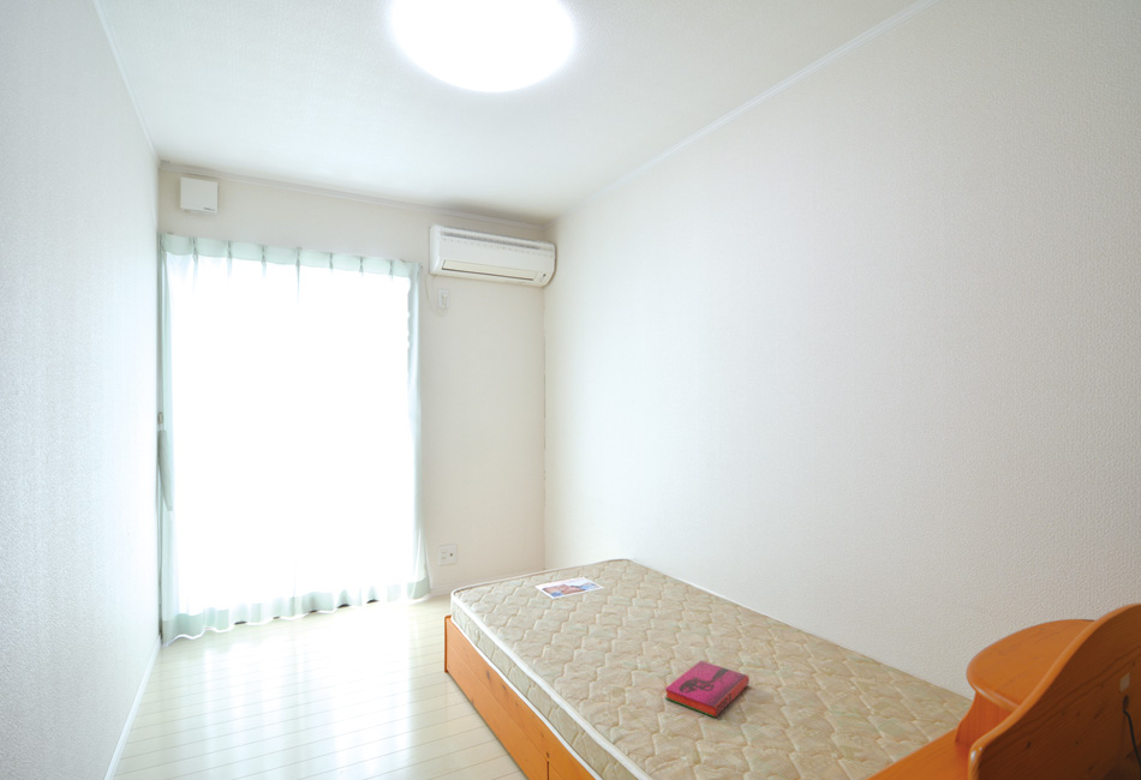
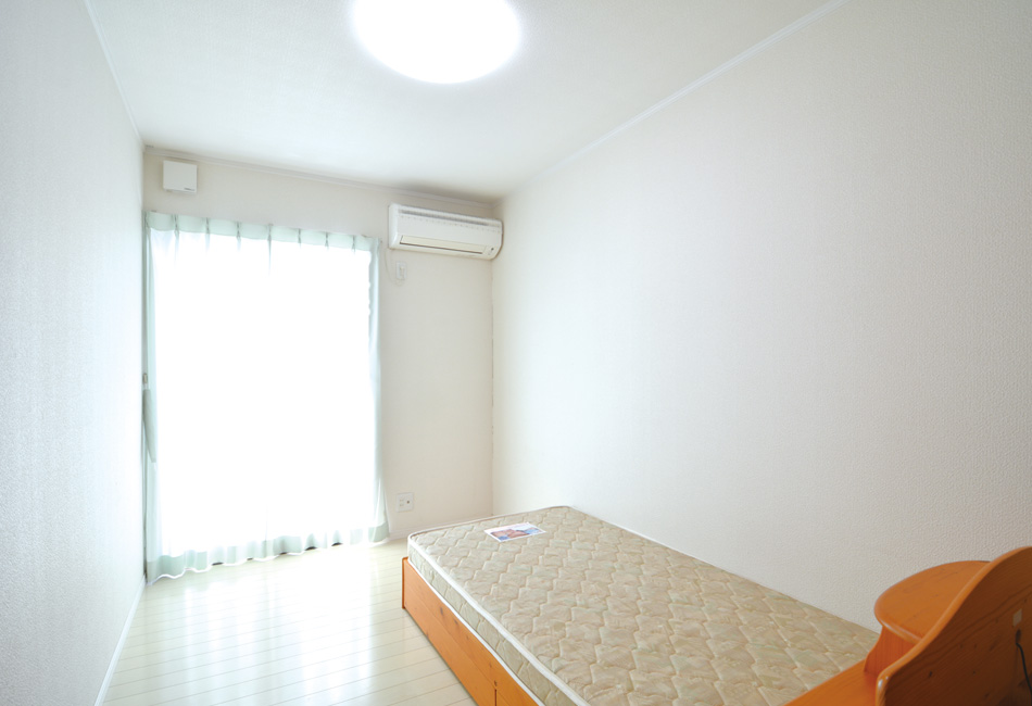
- hardback book [664,659,751,719]
